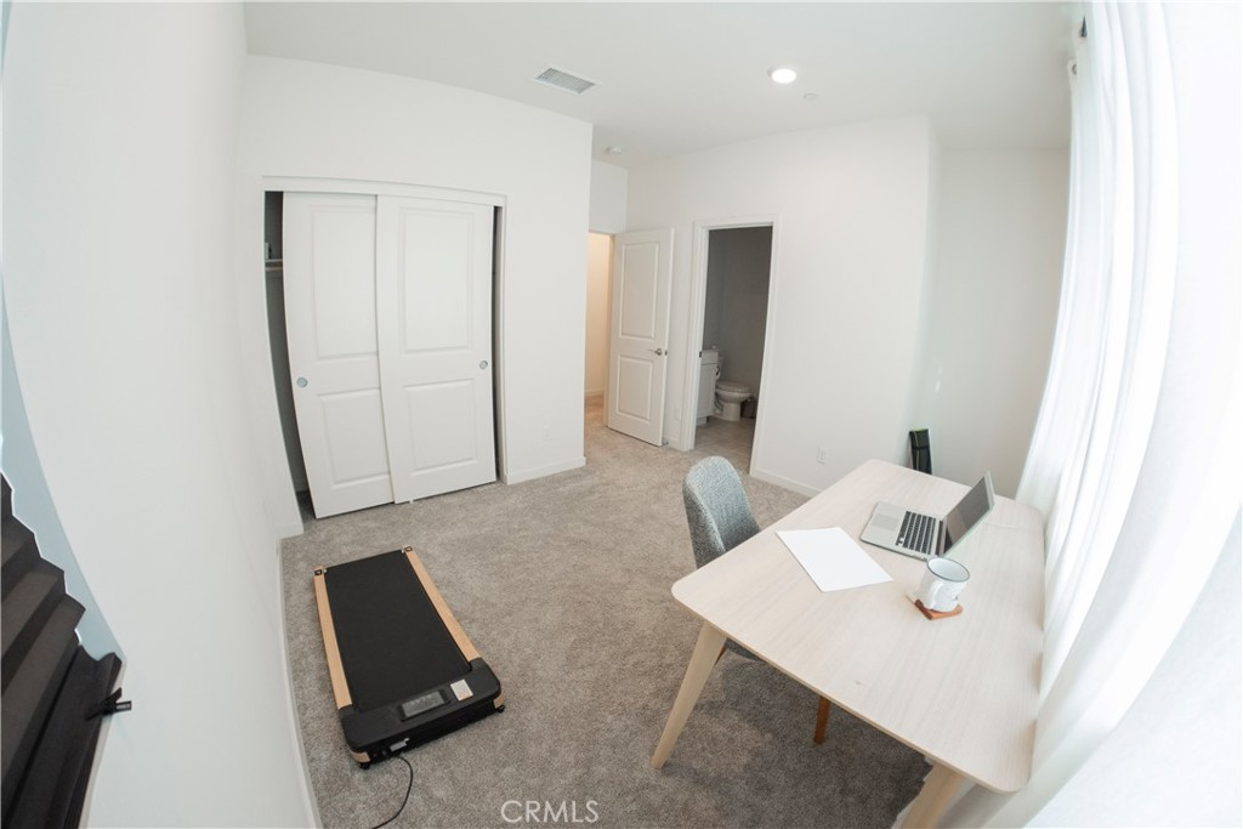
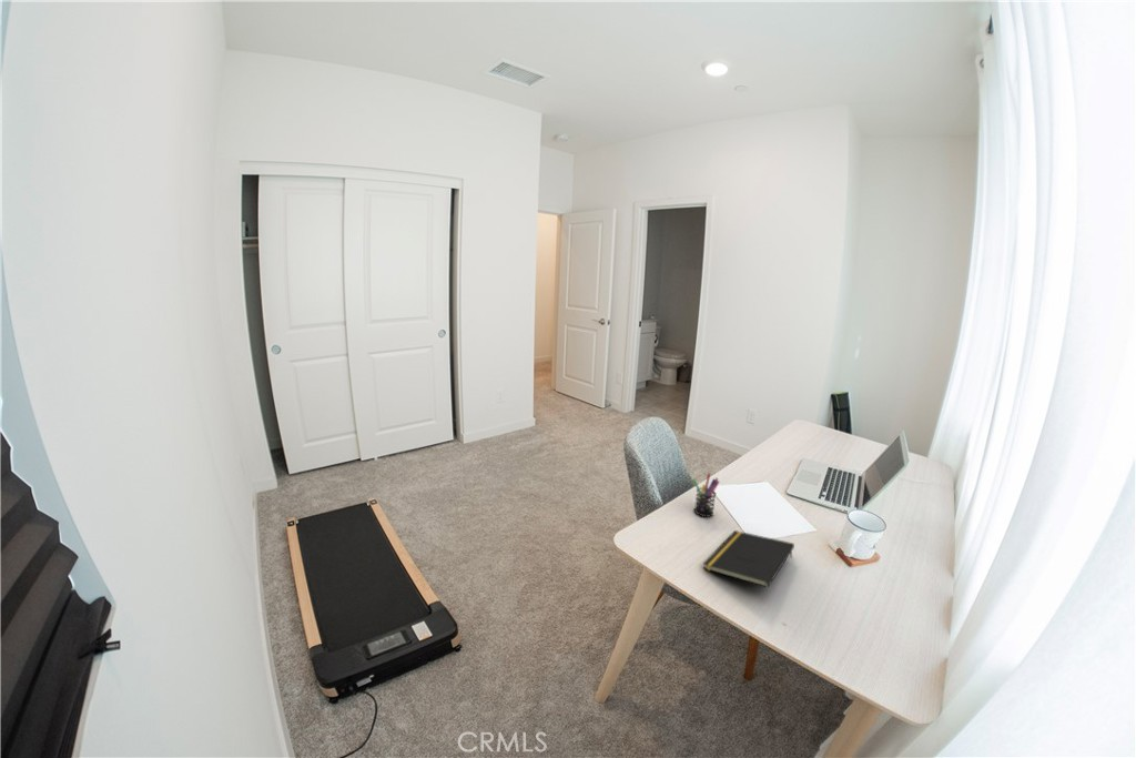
+ notepad [702,529,795,588]
+ pen holder [691,472,720,518]
